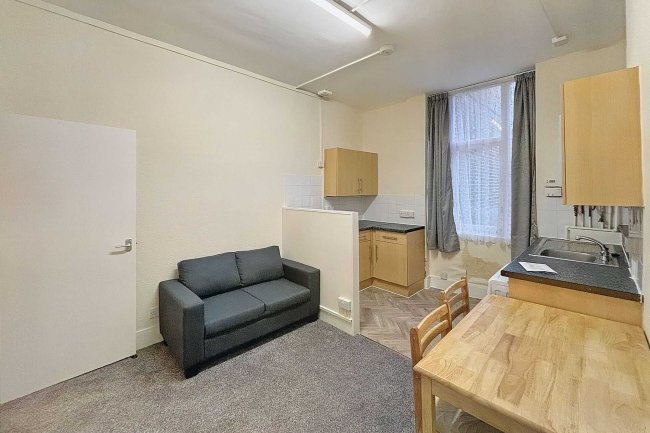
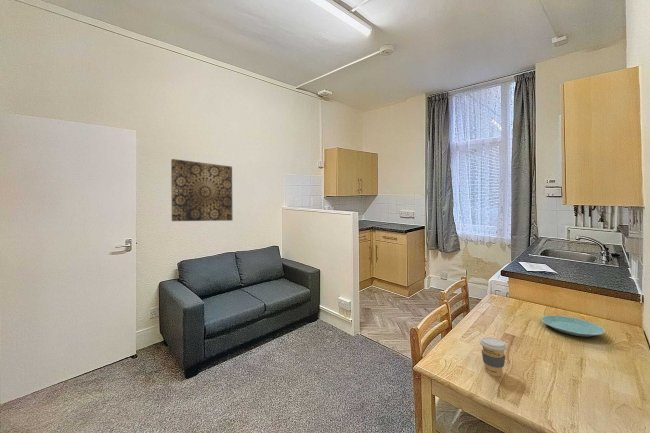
+ plate [540,315,606,337]
+ coffee cup [479,336,508,378]
+ wall art [170,158,233,222]
